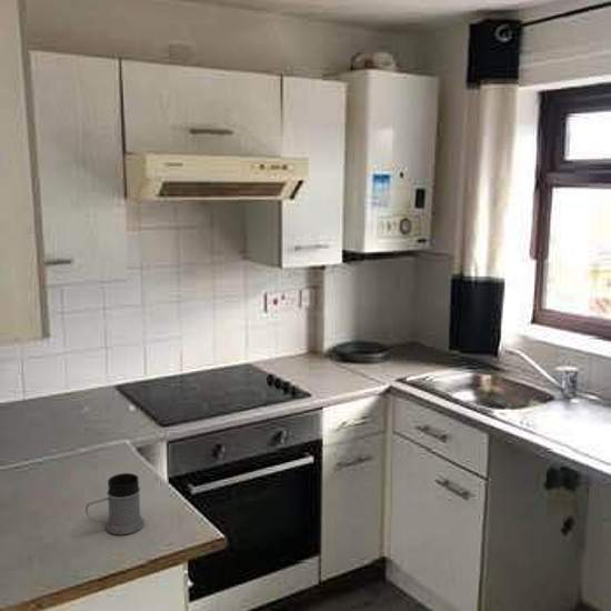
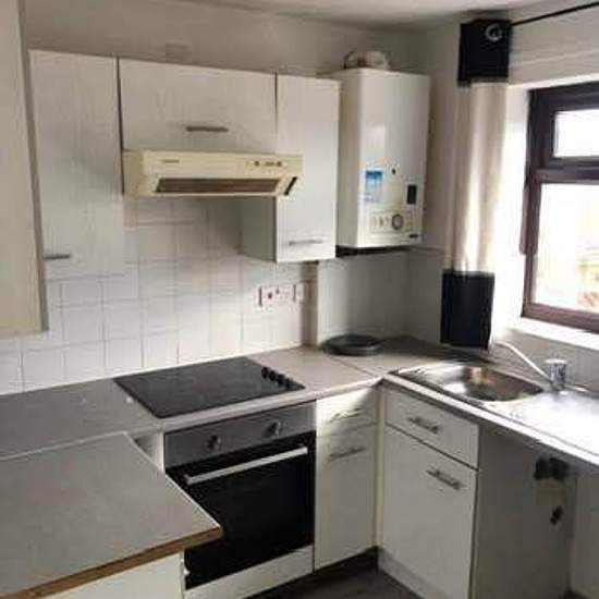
- mug [84,472,146,537]
